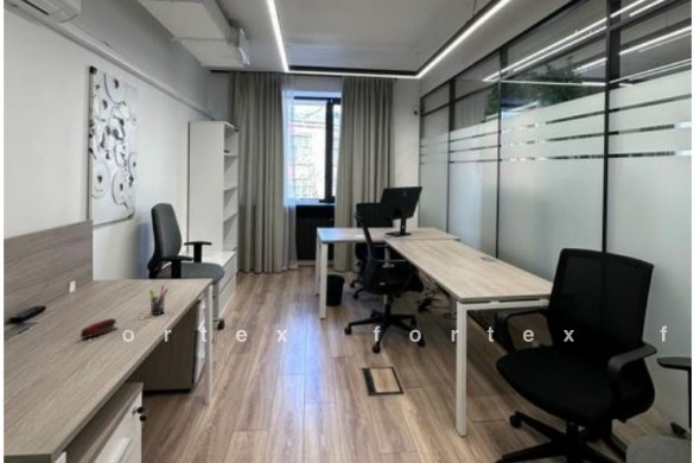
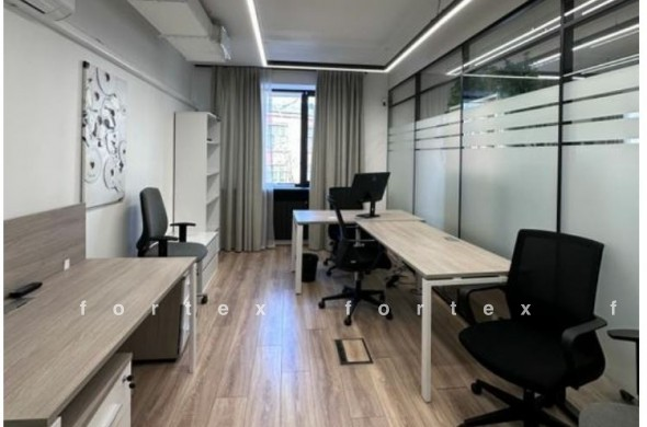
- pen holder [148,285,170,316]
- stapler [79,317,120,340]
